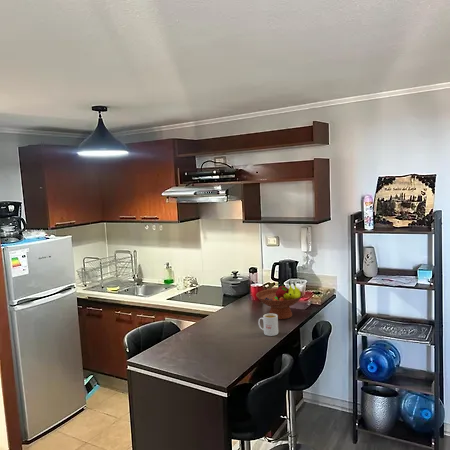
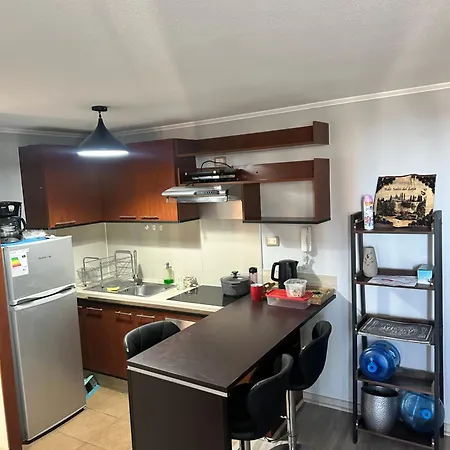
- fruit bowl [255,281,304,320]
- mug [257,313,279,337]
